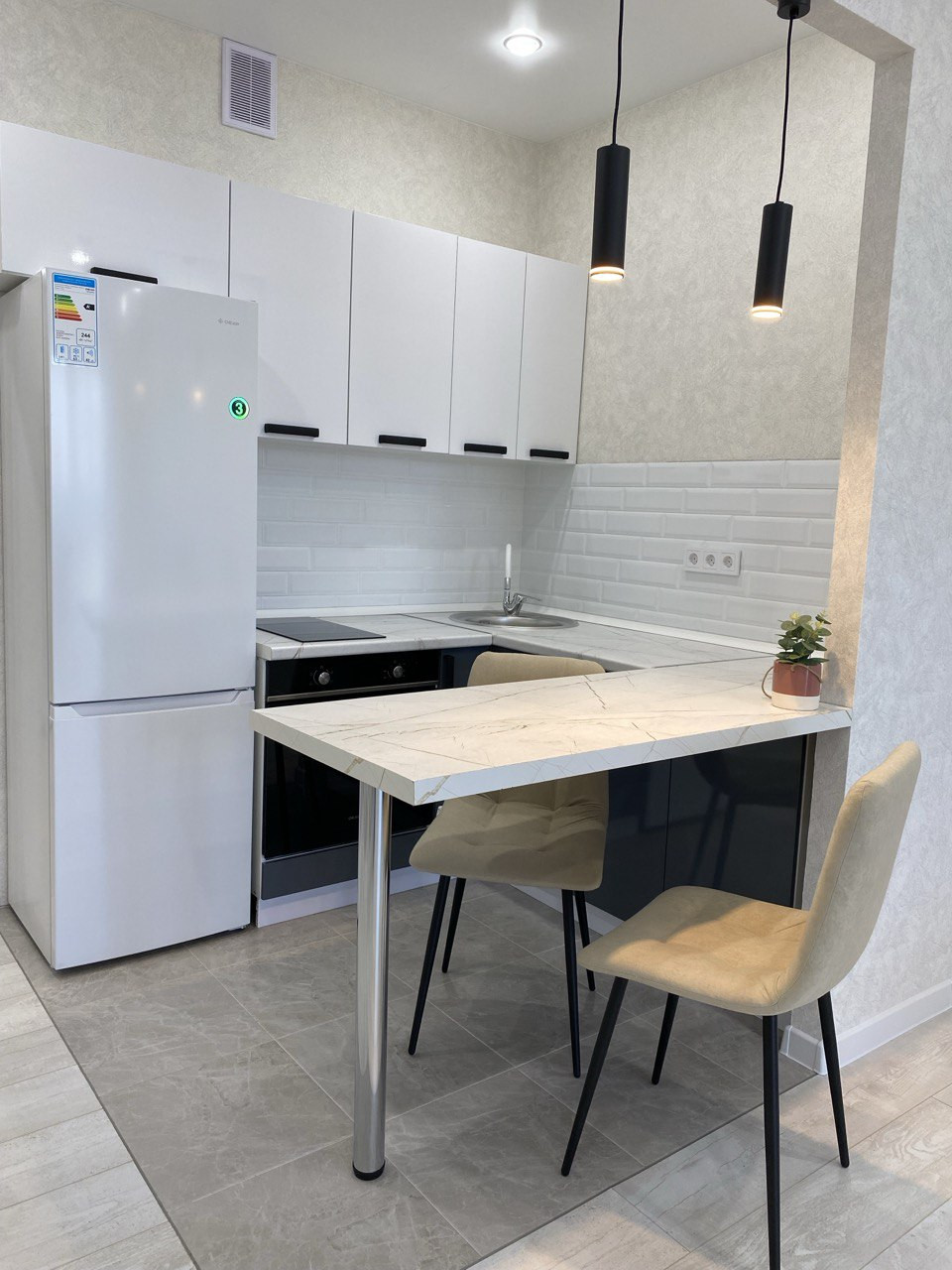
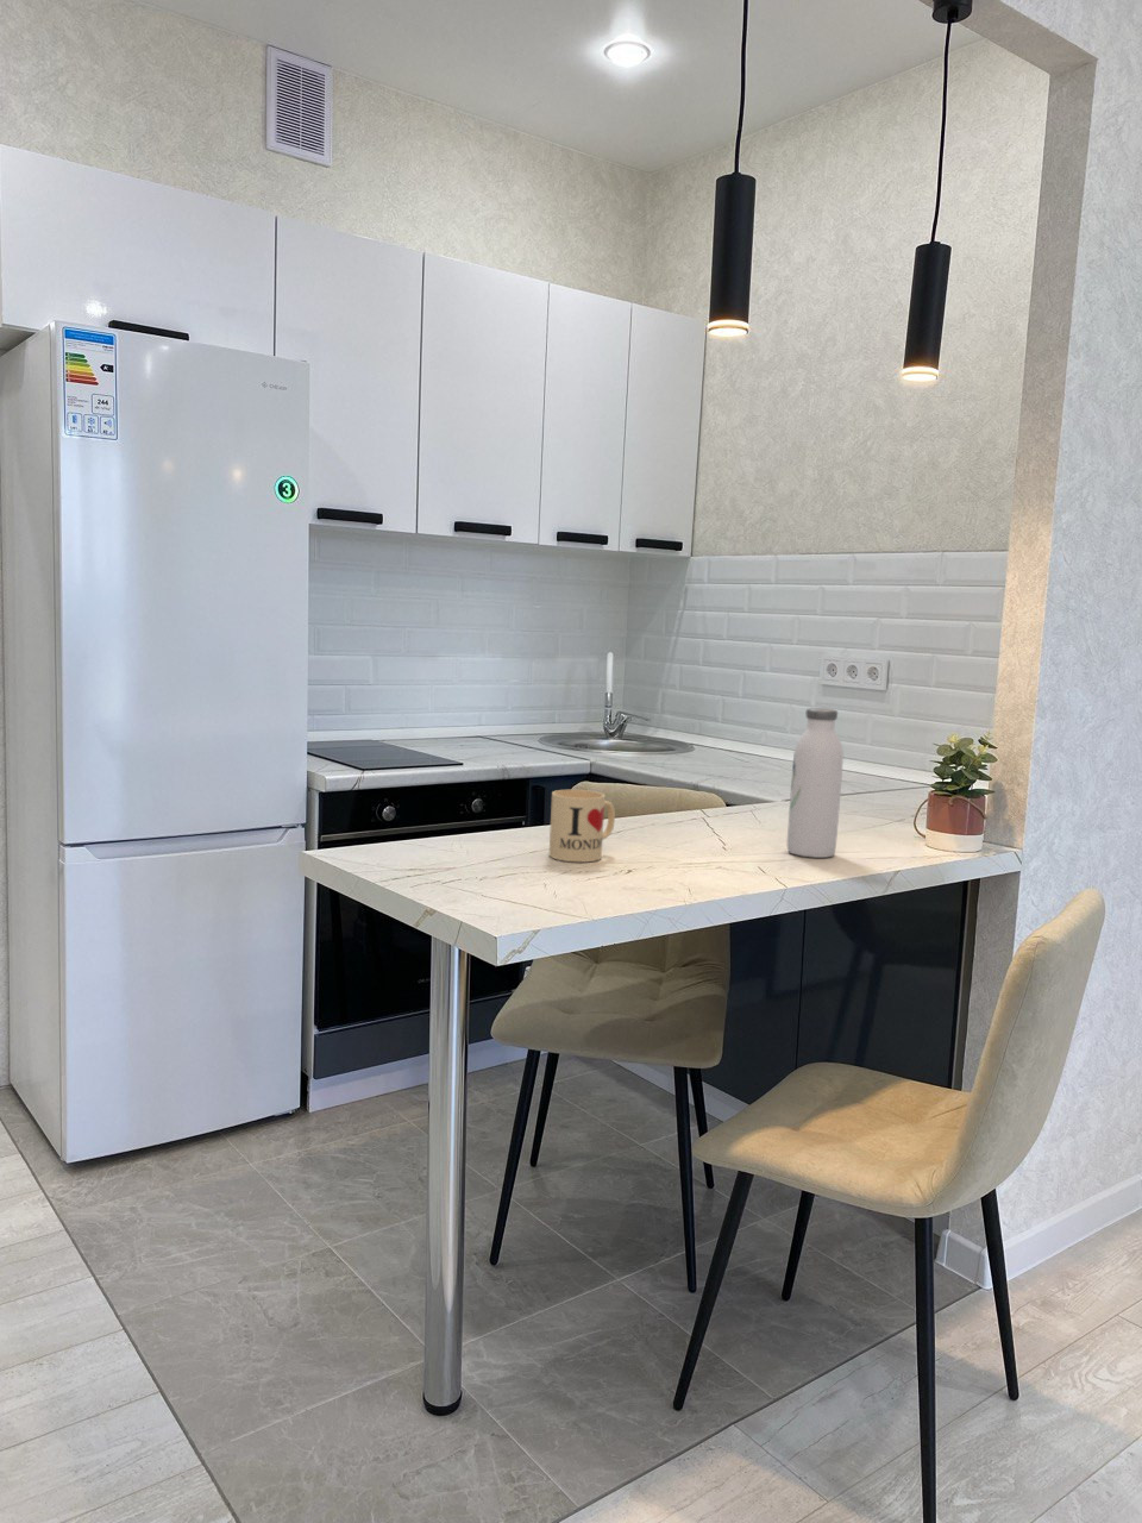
+ mug [548,789,617,862]
+ water bottle [786,706,845,859]
